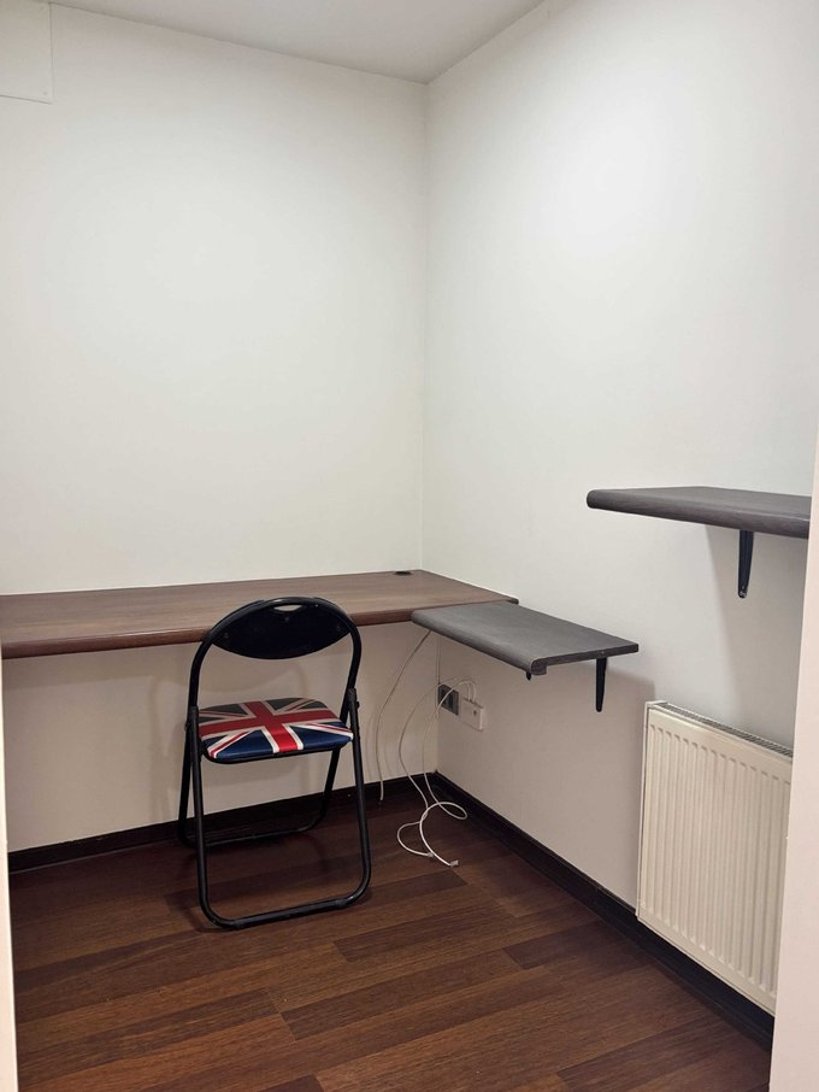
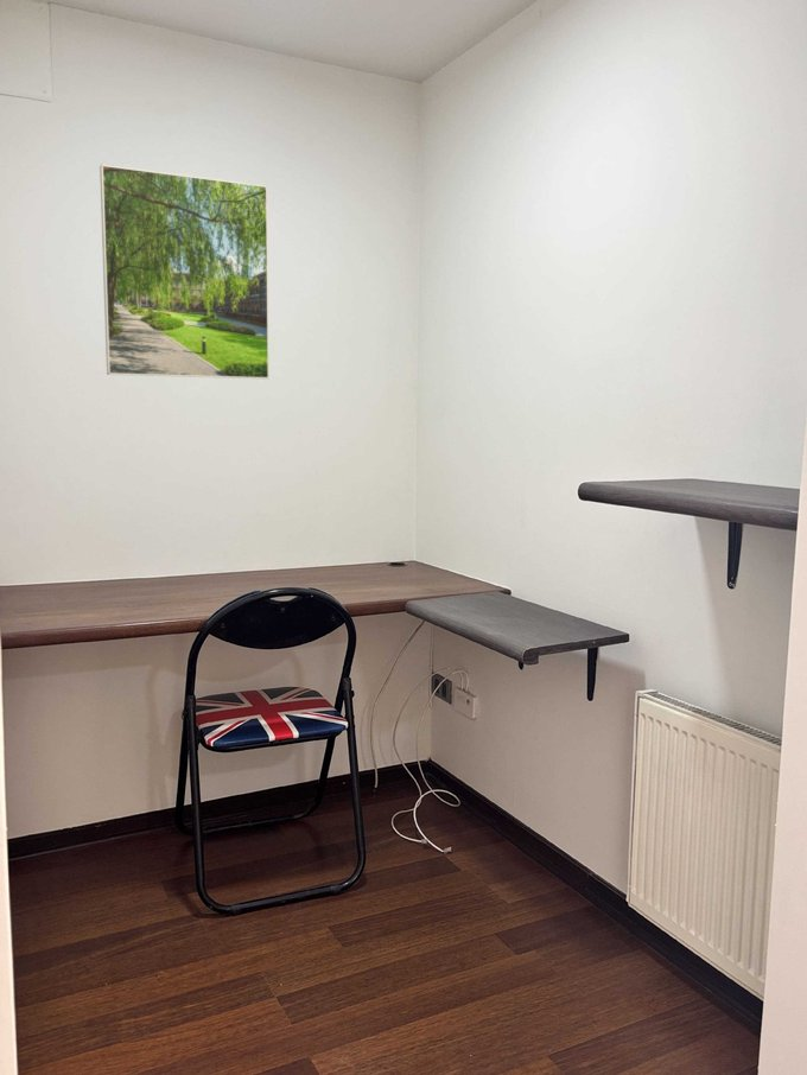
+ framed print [99,164,271,380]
